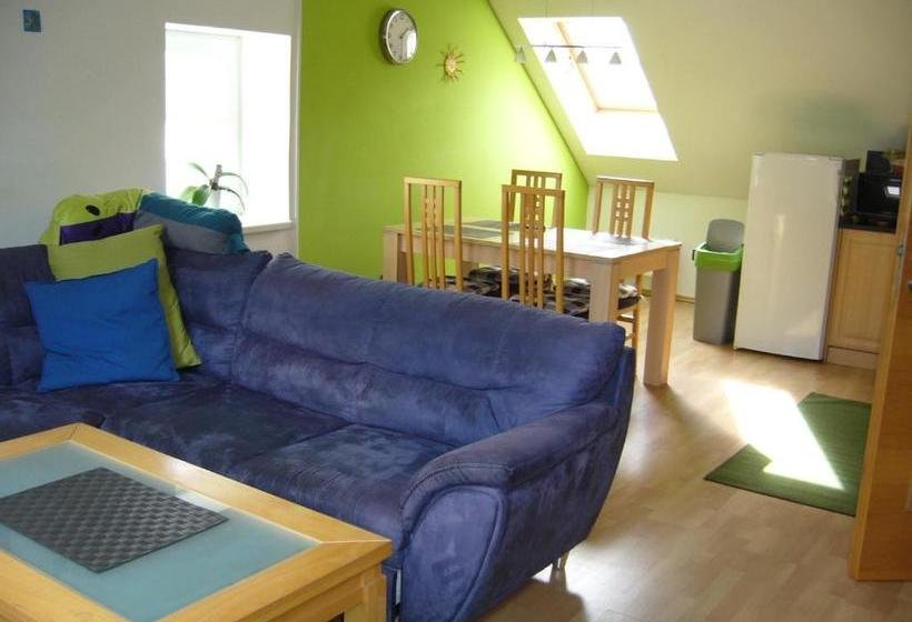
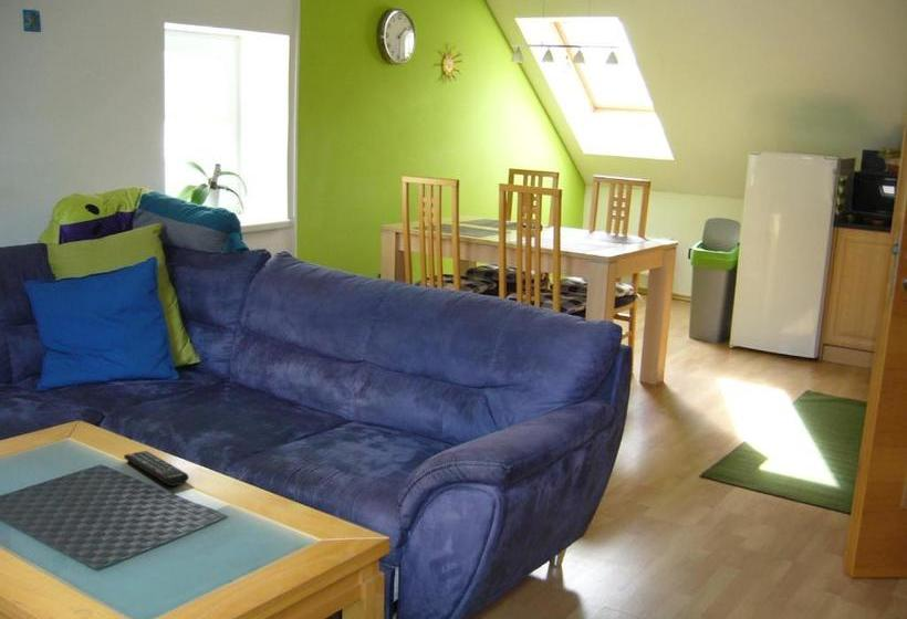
+ remote control [123,450,189,487]
